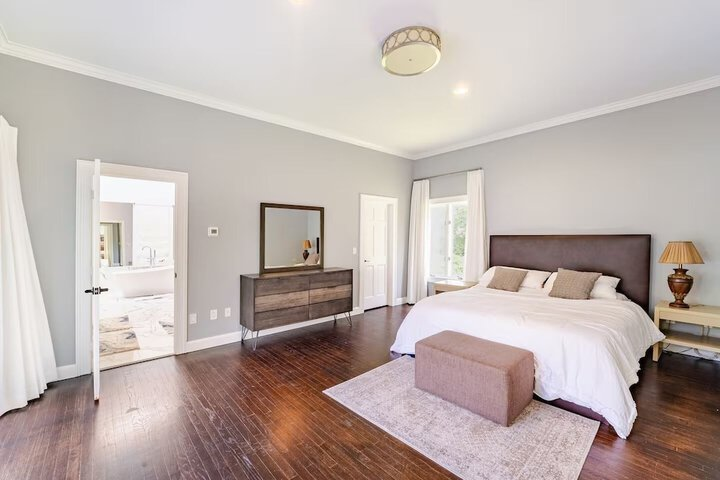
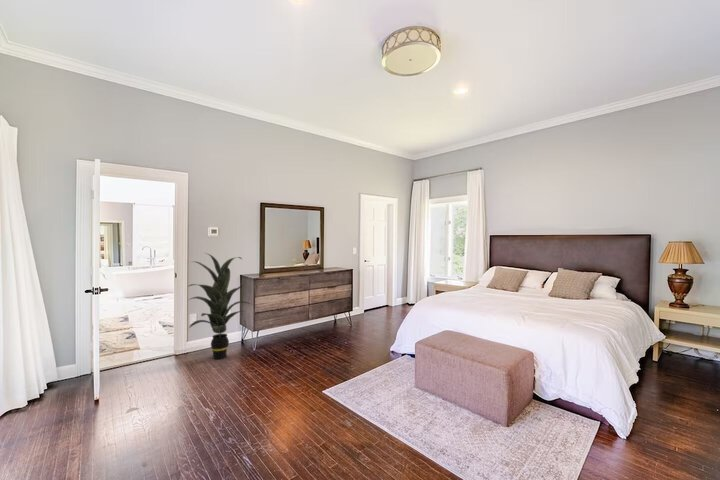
+ indoor plant [186,252,251,360]
